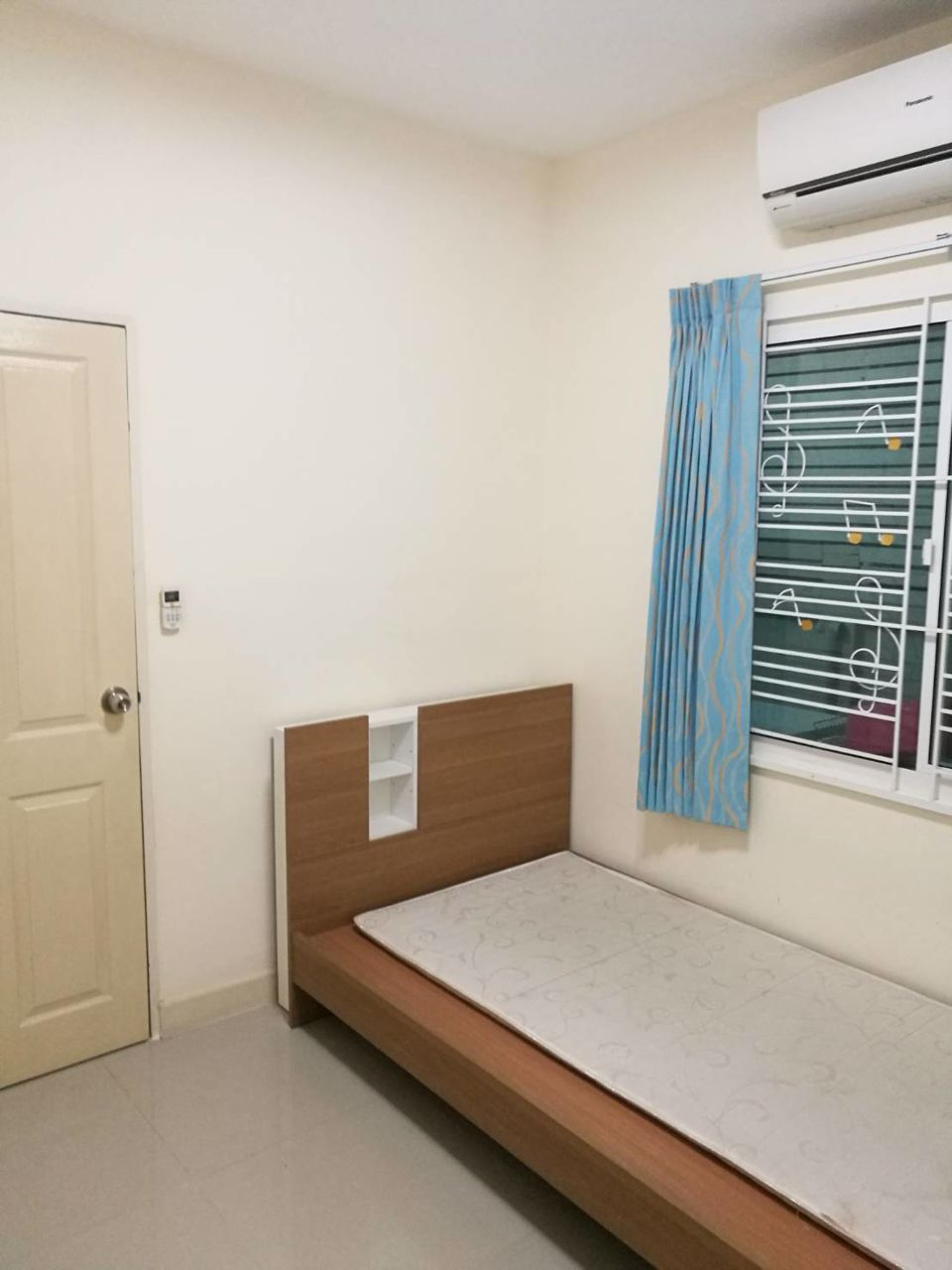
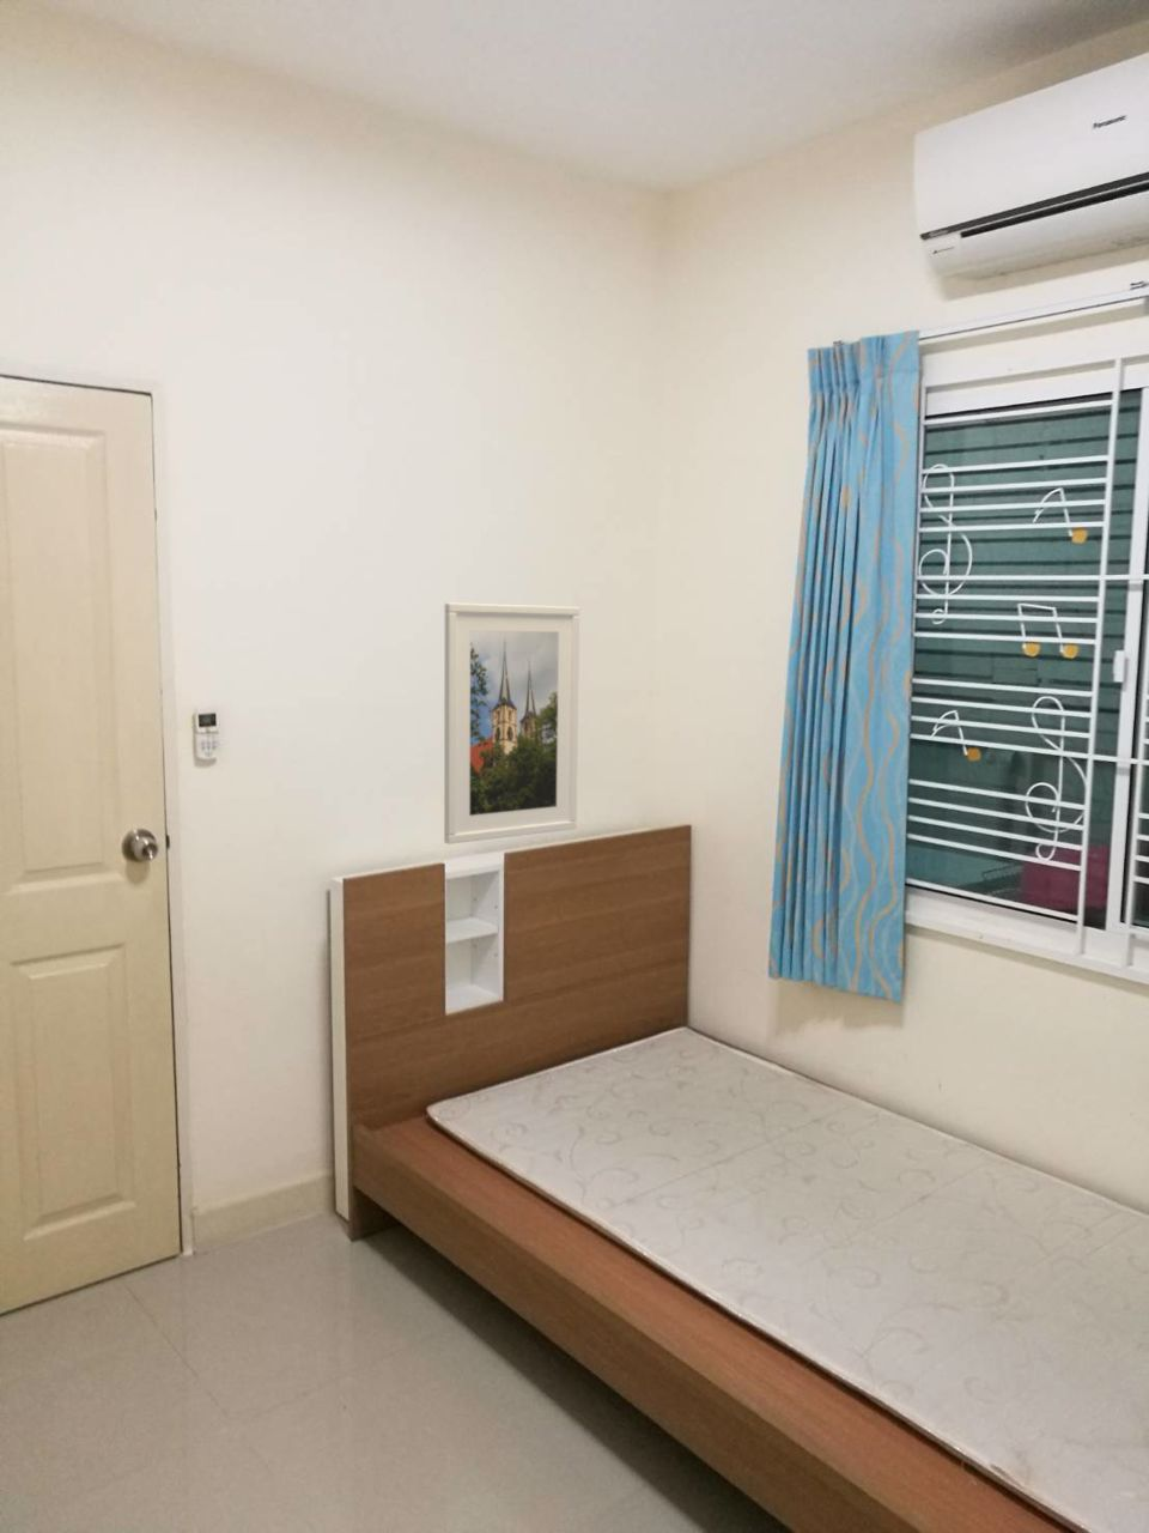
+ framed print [443,601,581,845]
